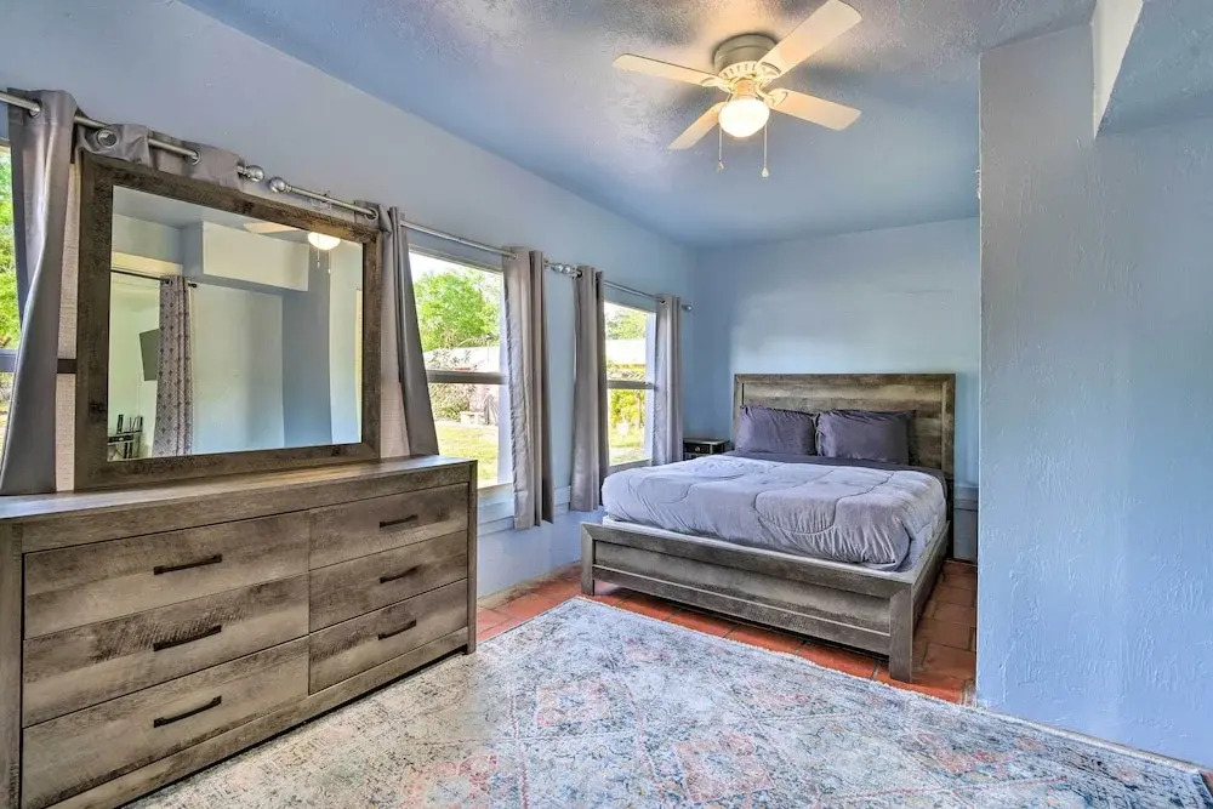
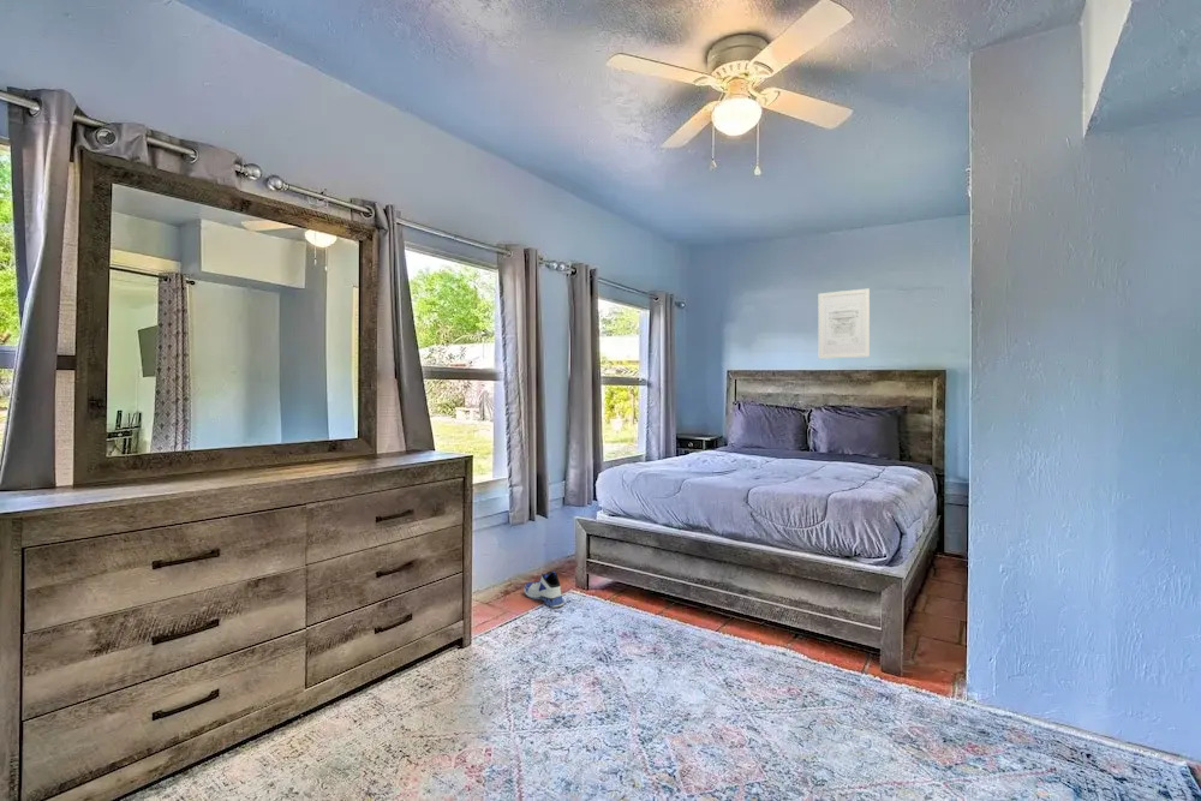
+ sneaker [522,569,566,608]
+ wall art [818,287,871,360]
